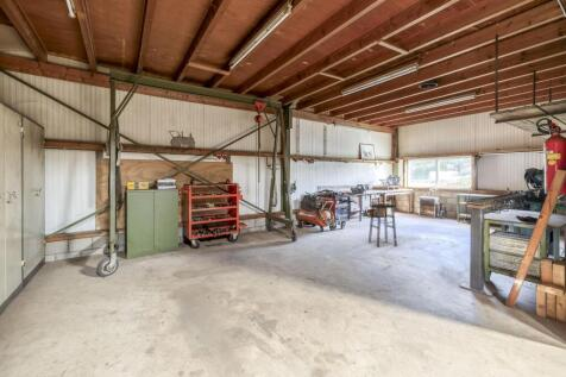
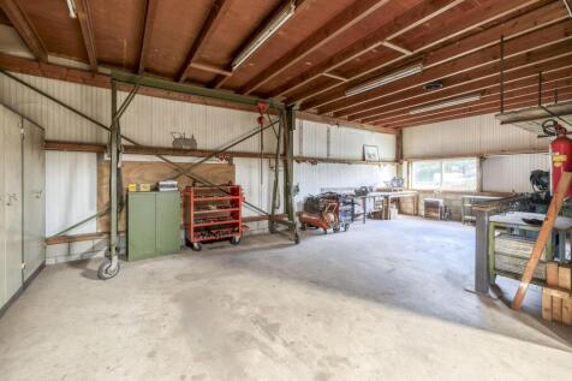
- stool [367,202,398,249]
